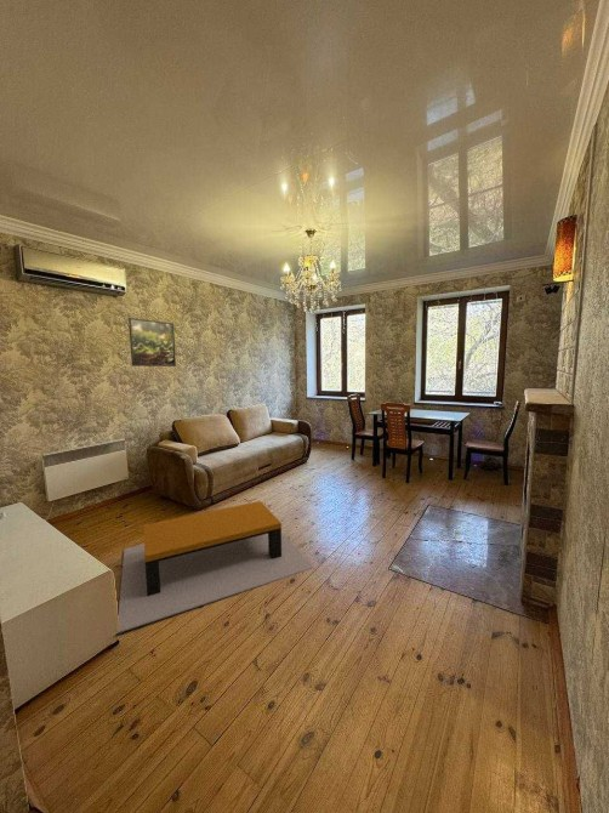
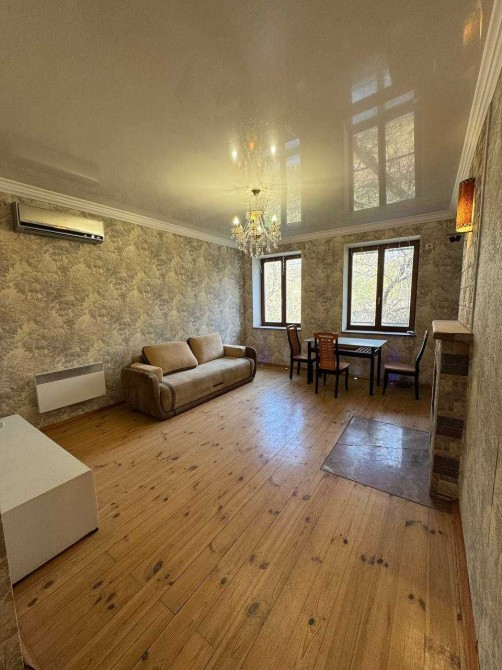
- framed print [127,317,177,368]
- coffee table [116,500,315,635]
